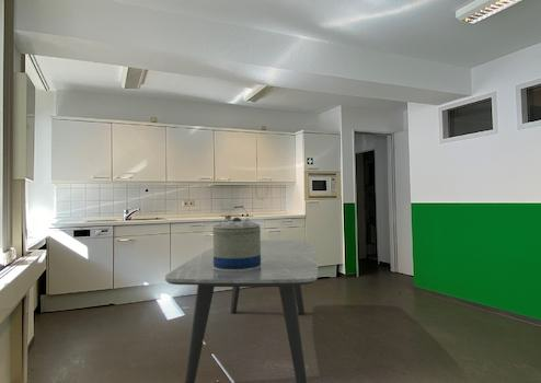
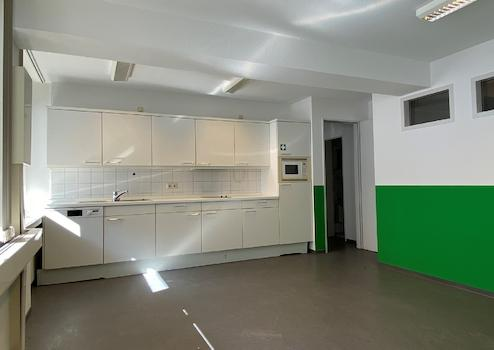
- dining table [164,239,319,383]
- water jug [211,205,262,270]
